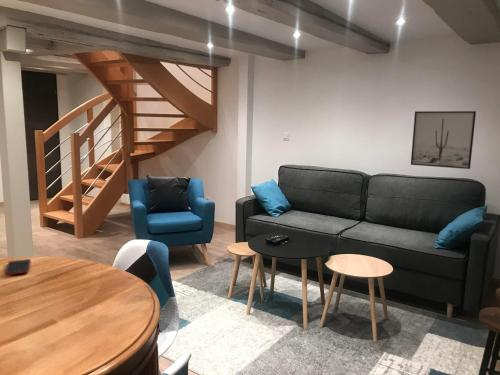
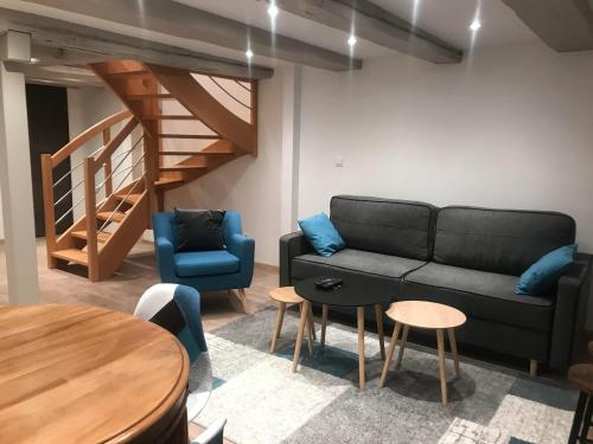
- cell phone [4,258,32,276]
- wall art [410,110,477,170]
